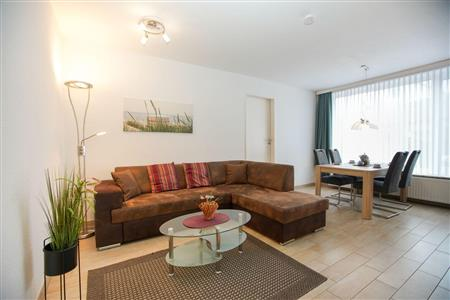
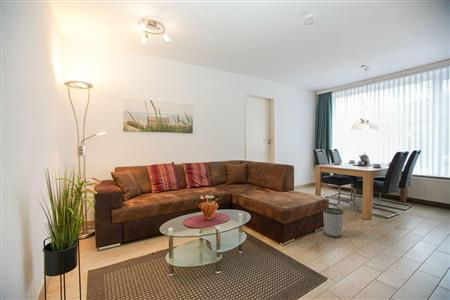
+ wastebasket [322,207,344,239]
